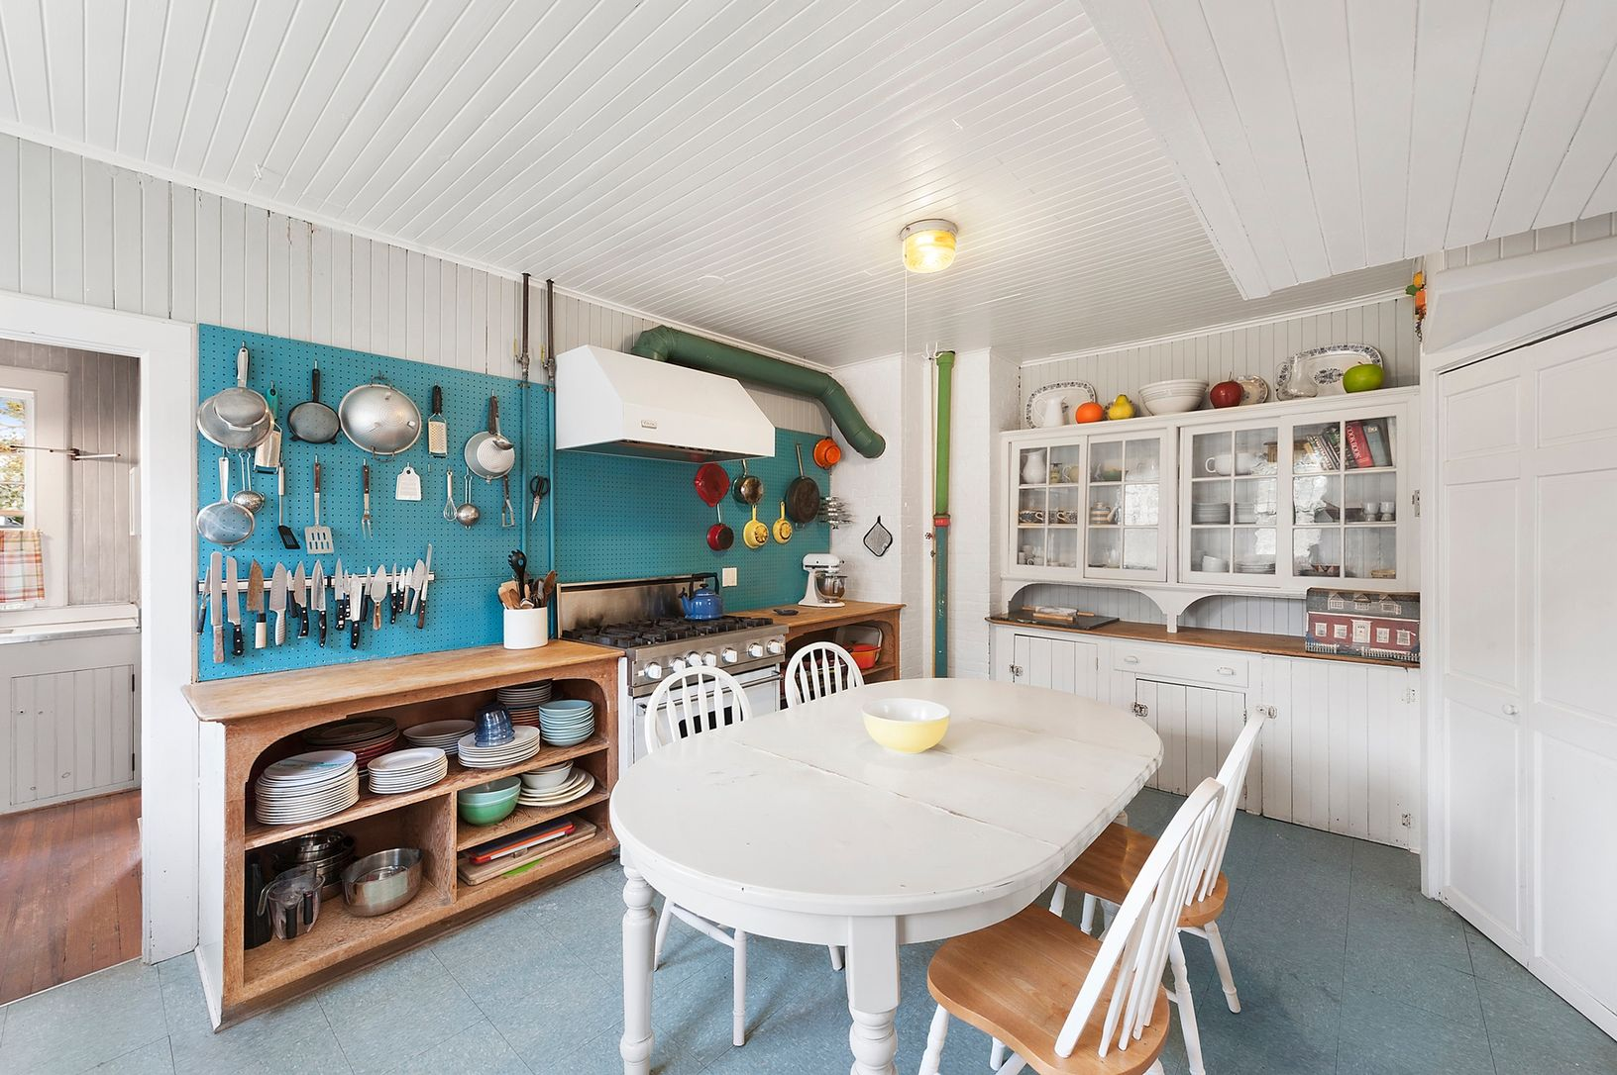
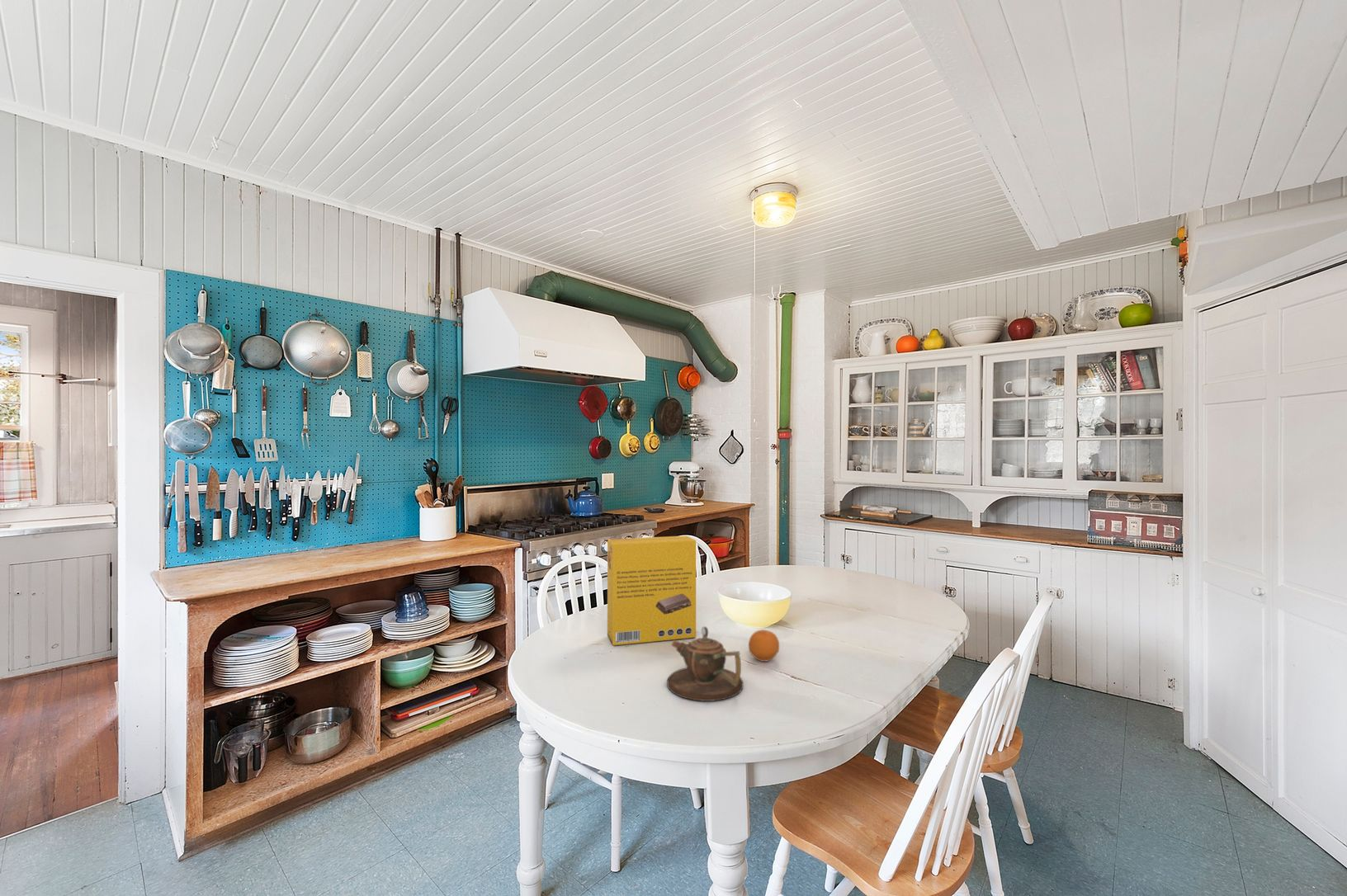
+ fruit [748,629,780,663]
+ teapot [666,625,744,702]
+ cereal box [607,535,697,646]
